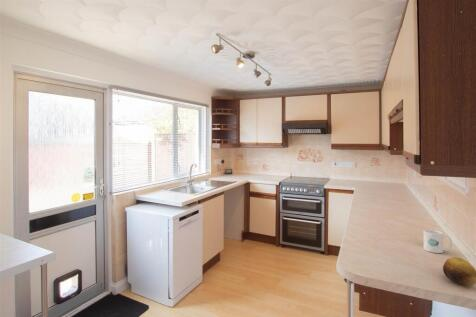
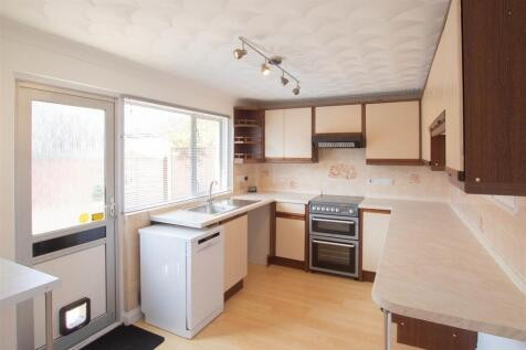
- mug [423,229,453,254]
- fruit [442,256,476,287]
